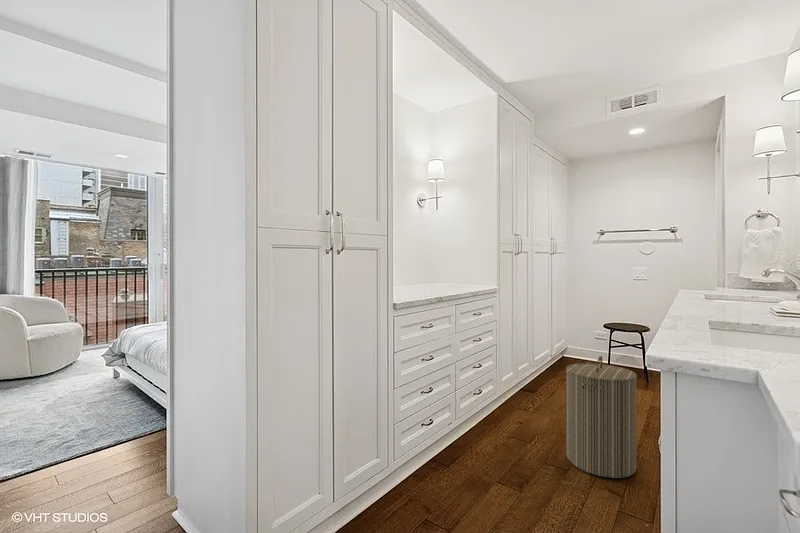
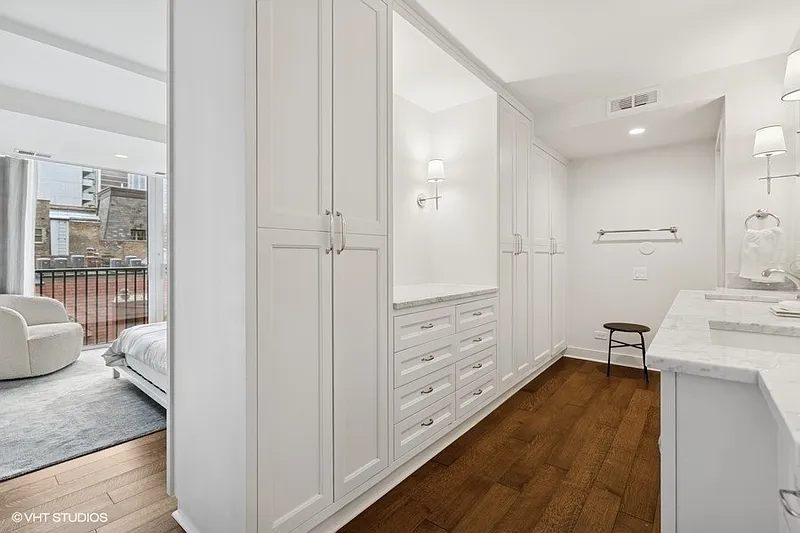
- laundry hamper [565,355,638,479]
